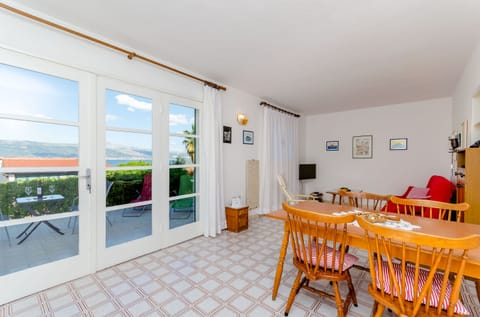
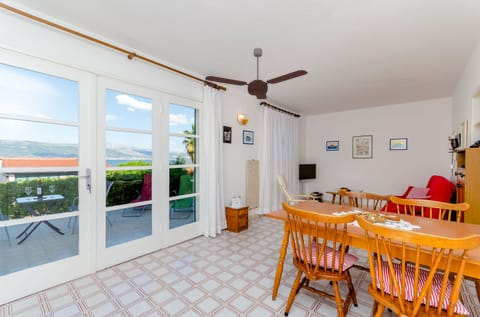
+ ceiling fan [204,47,309,100]
